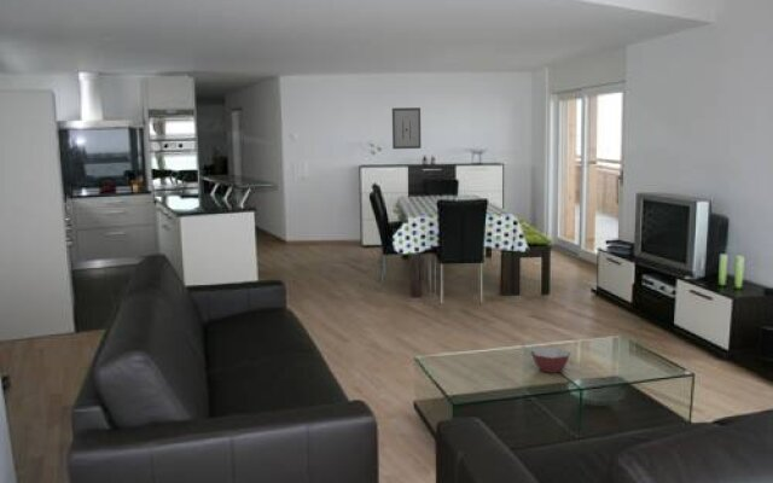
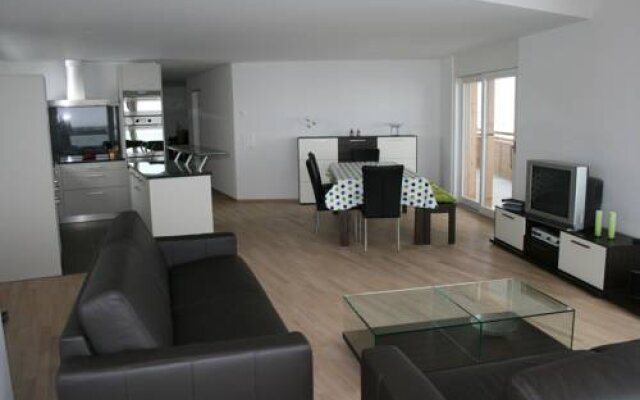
- bowl [530,347,571,374]
- wall art [391,106,423,150]
